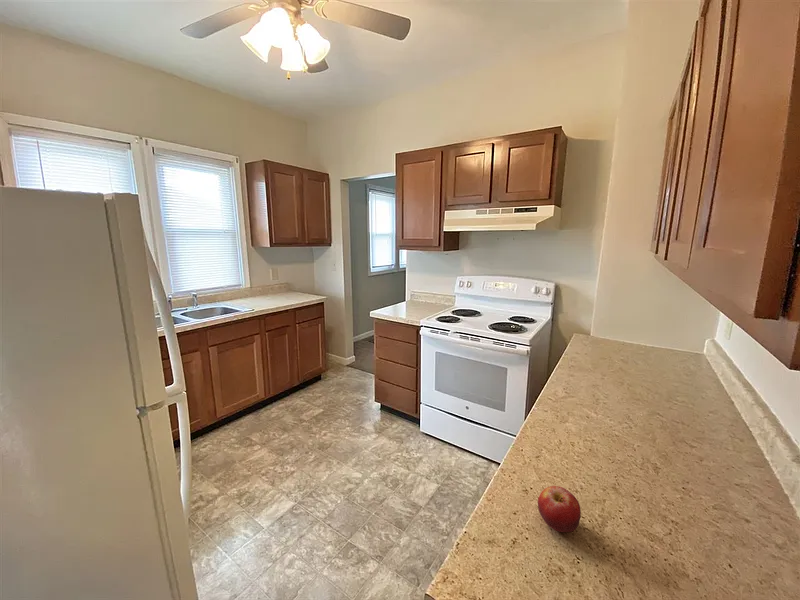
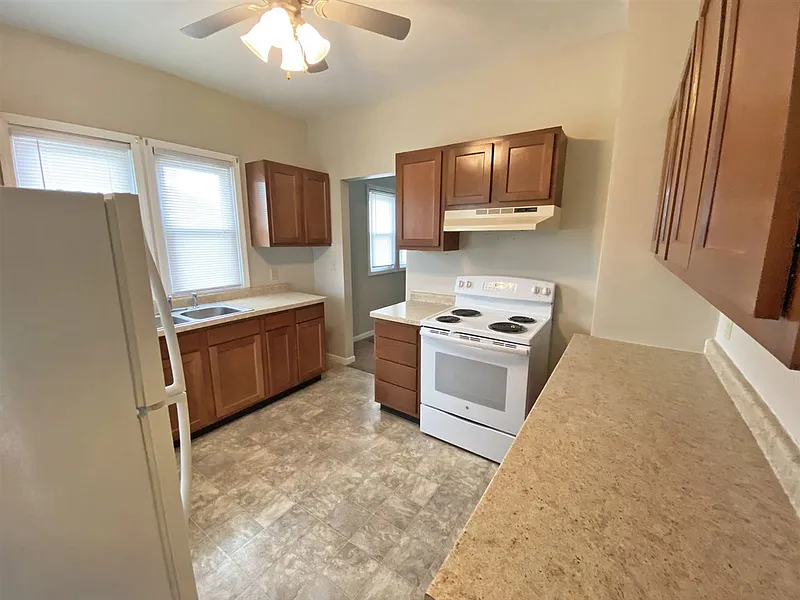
- fruit [537,485,582,533]
